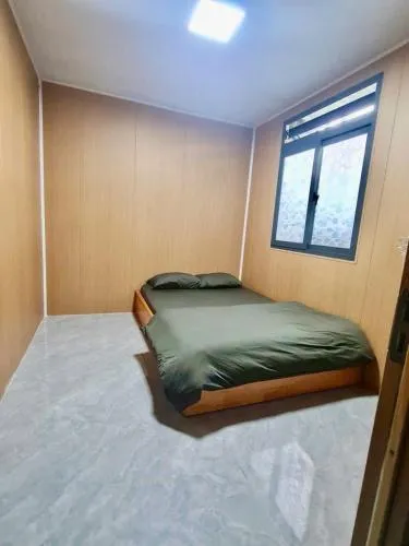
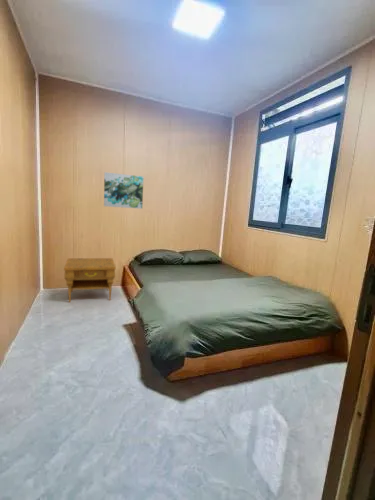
+ nightstand [63,257,117,304]
+ wall art [103,171,145,210]
